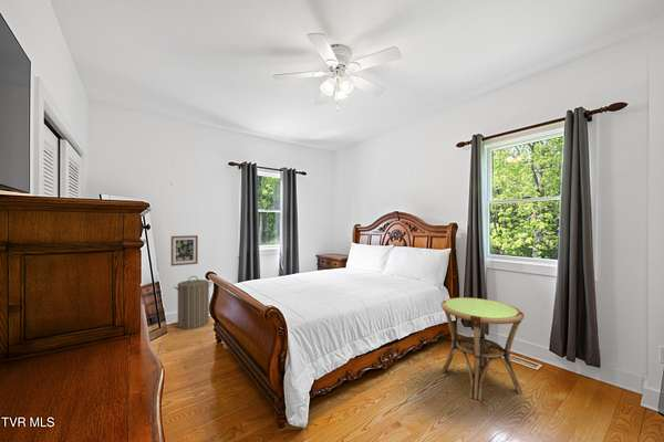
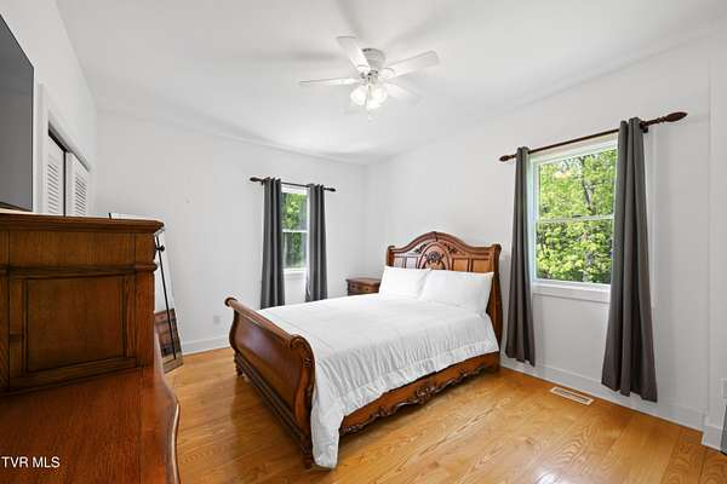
- wall art [170,234,199,267]
- laundry hamper [173,275,214,329]
- side table [440,296,525,401]
